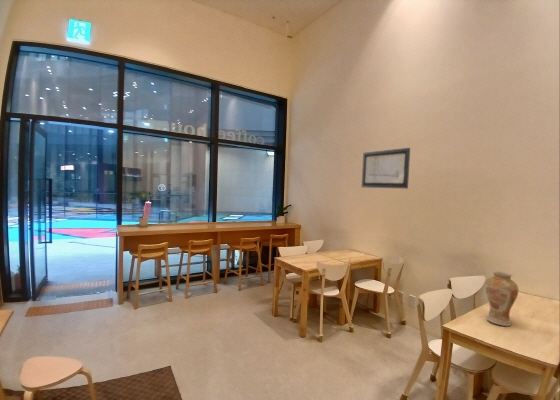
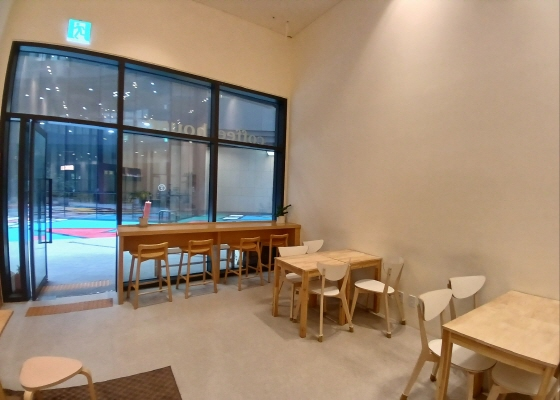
- vase [484,270,519,327]
- wall art [361,147,411,190]
